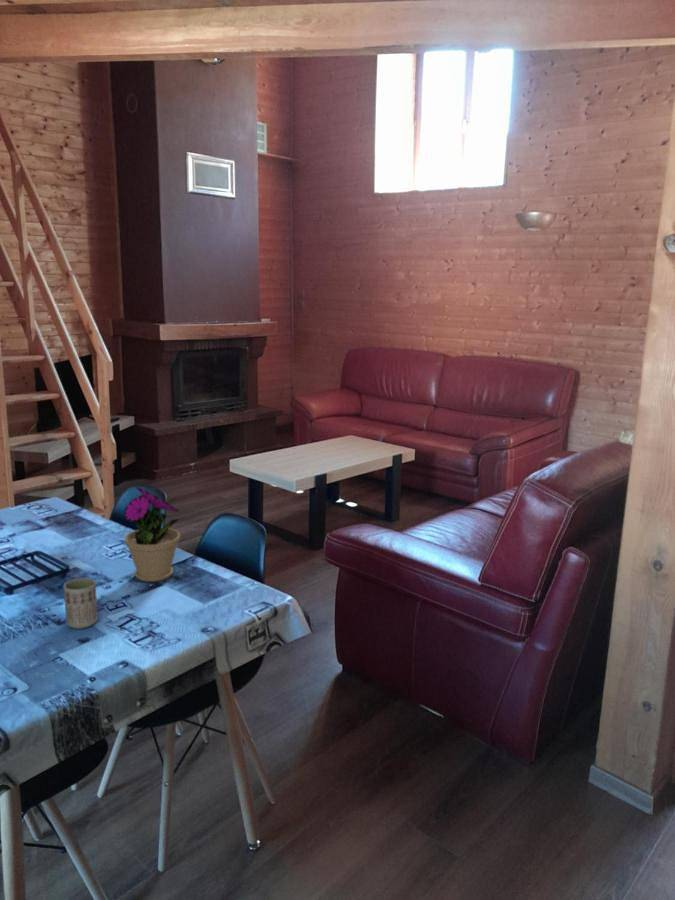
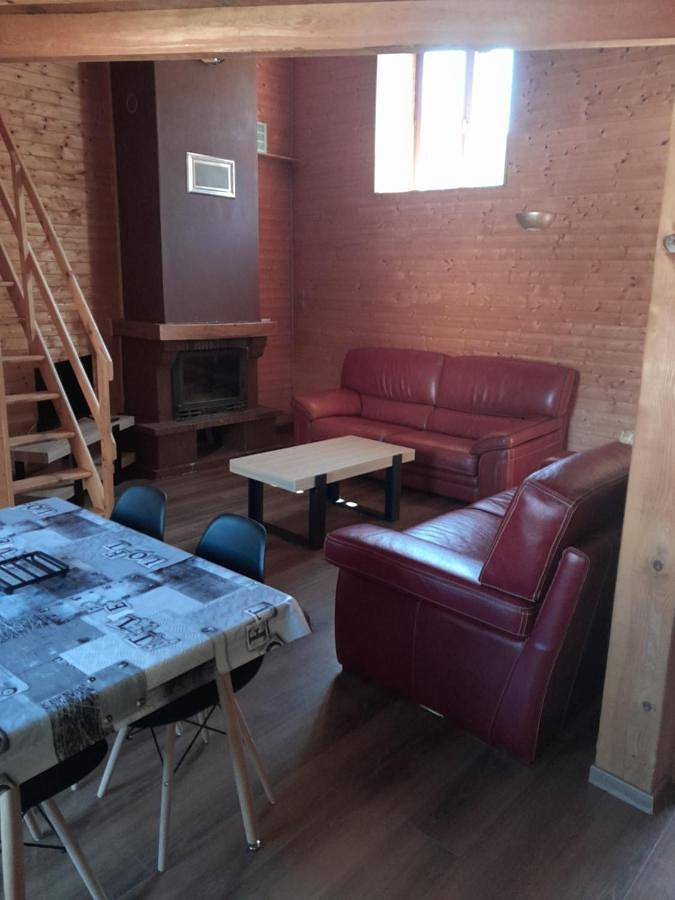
- flower pot [124,486,181,583]
- cup [62,577,99,630]
